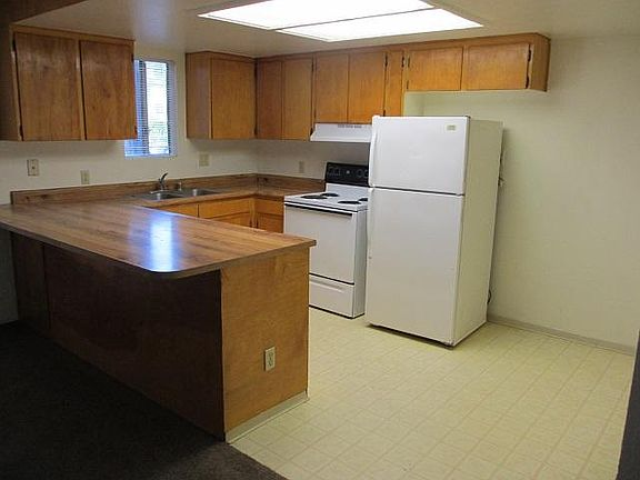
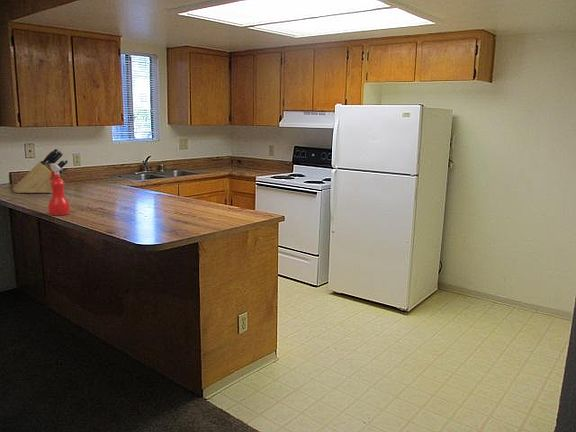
+ spray bottle [47,163,71,217]
+ knife block [12,147,69,194]
